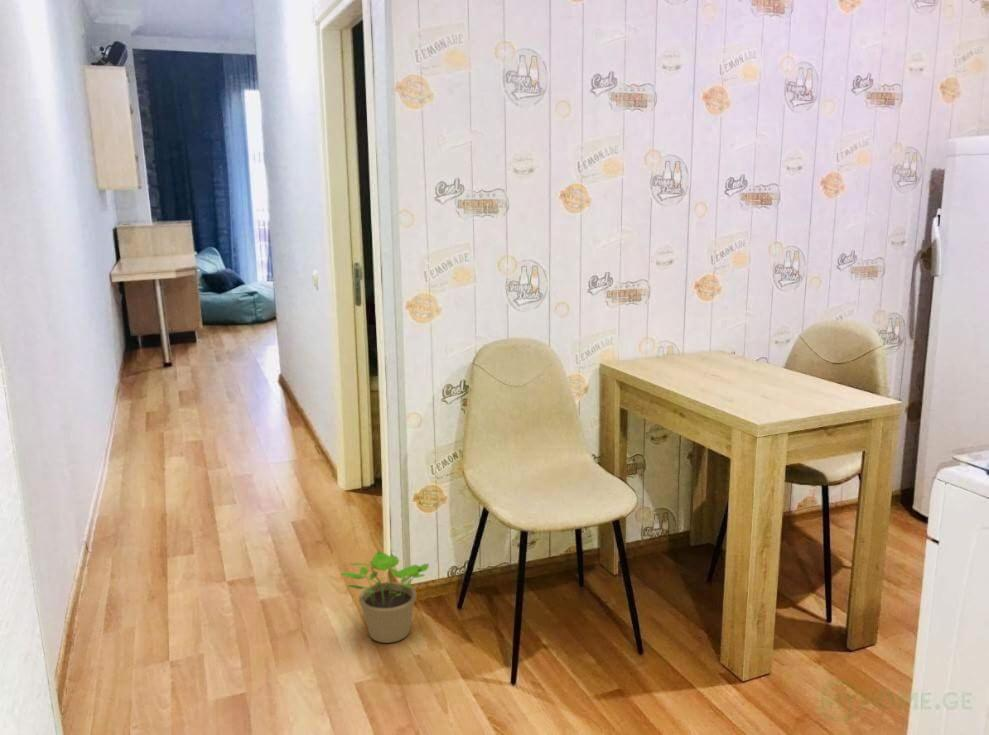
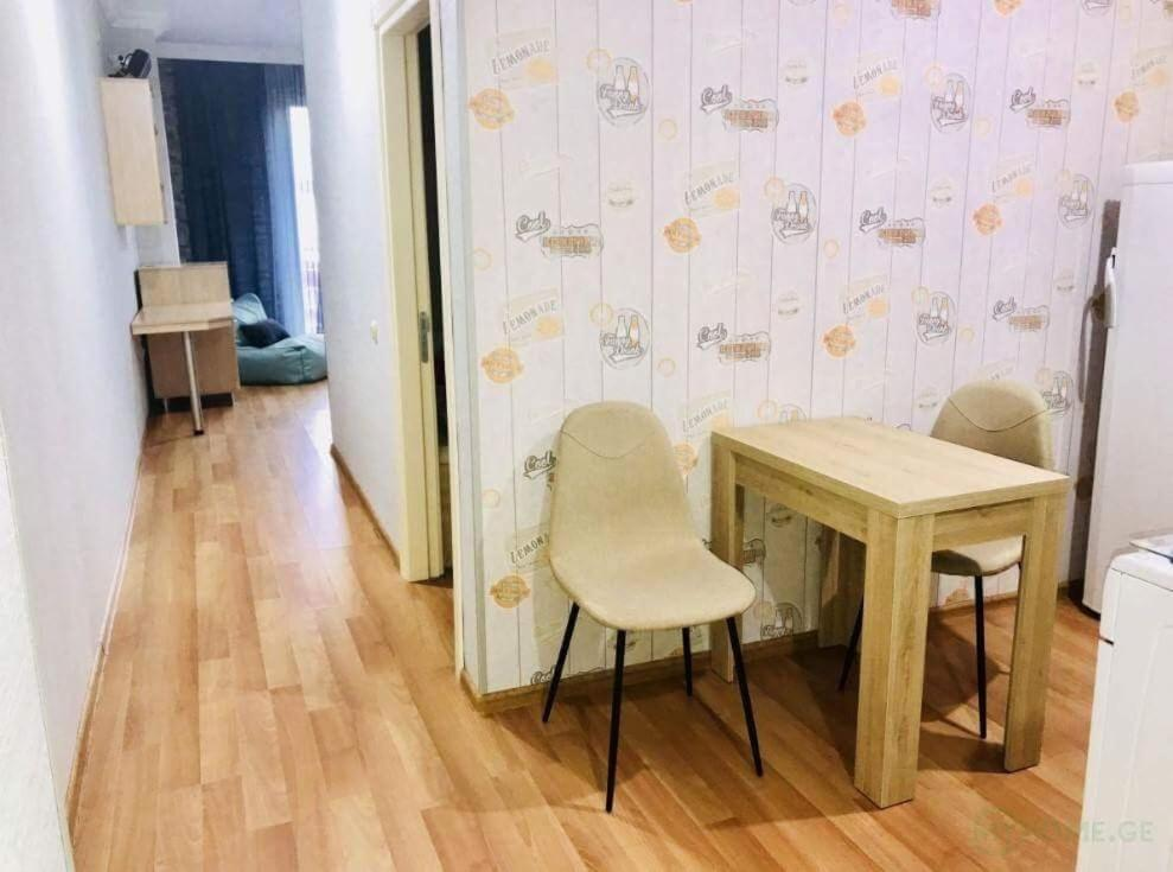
- potted plant [339,550,430,644]
